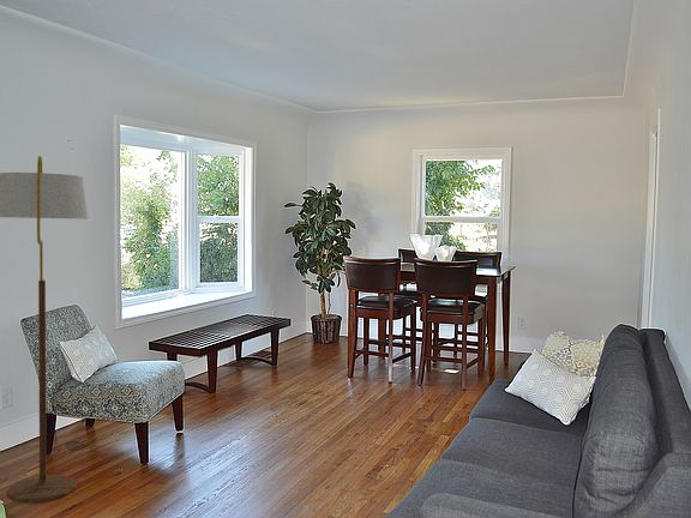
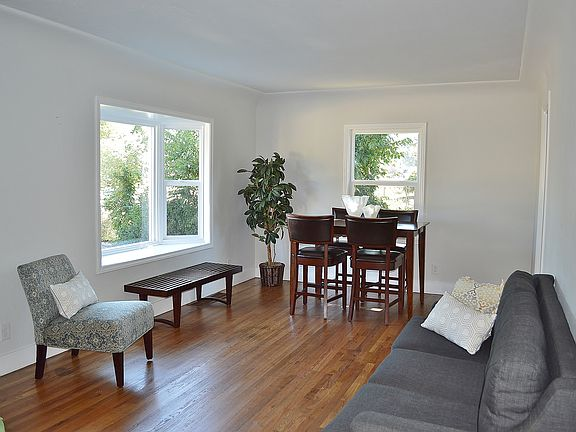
- floor lamp [0,155,90,504]
